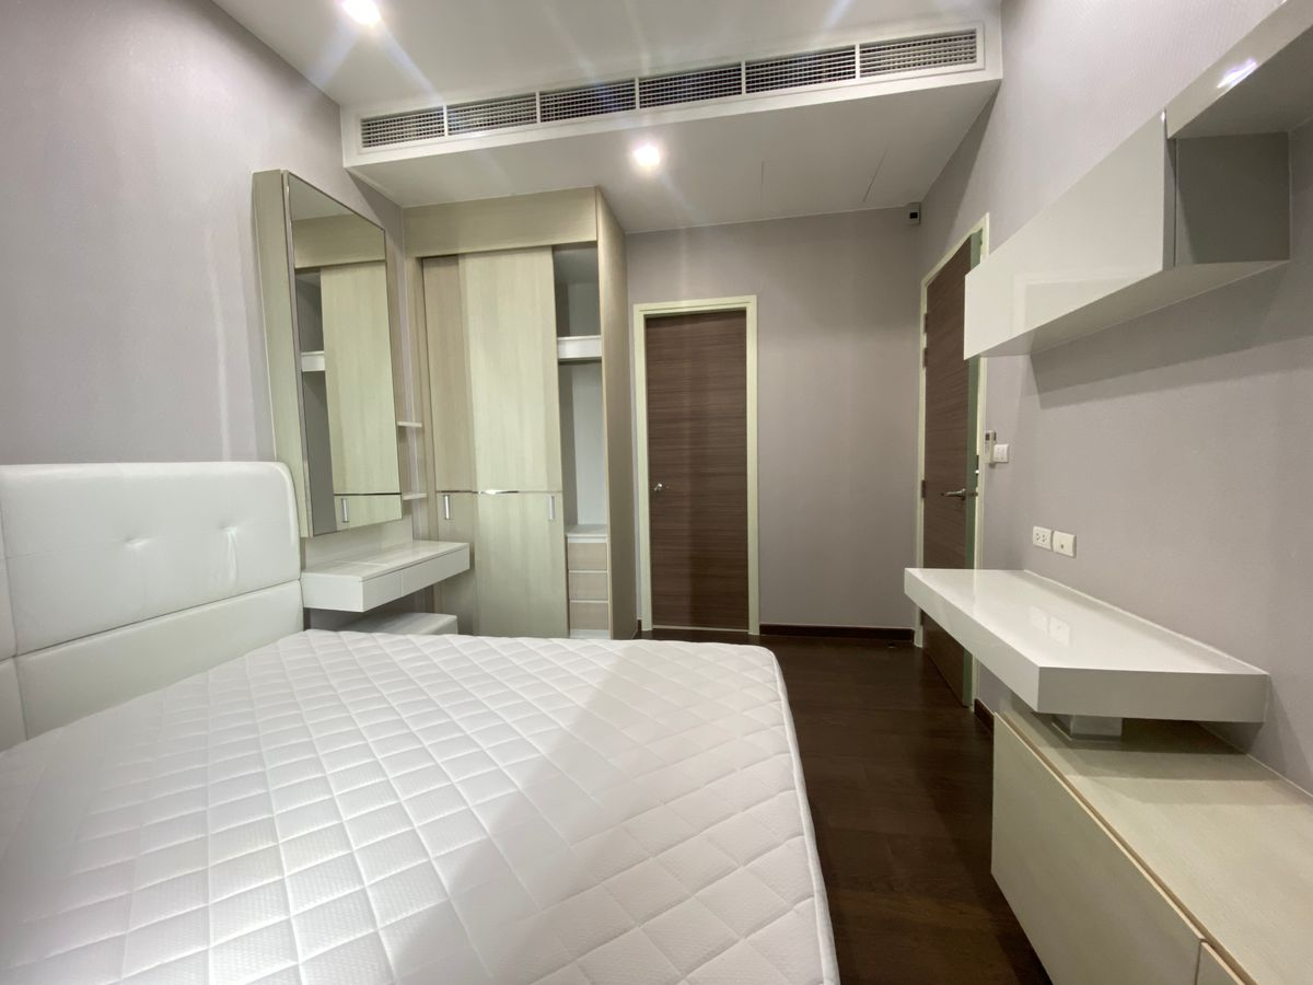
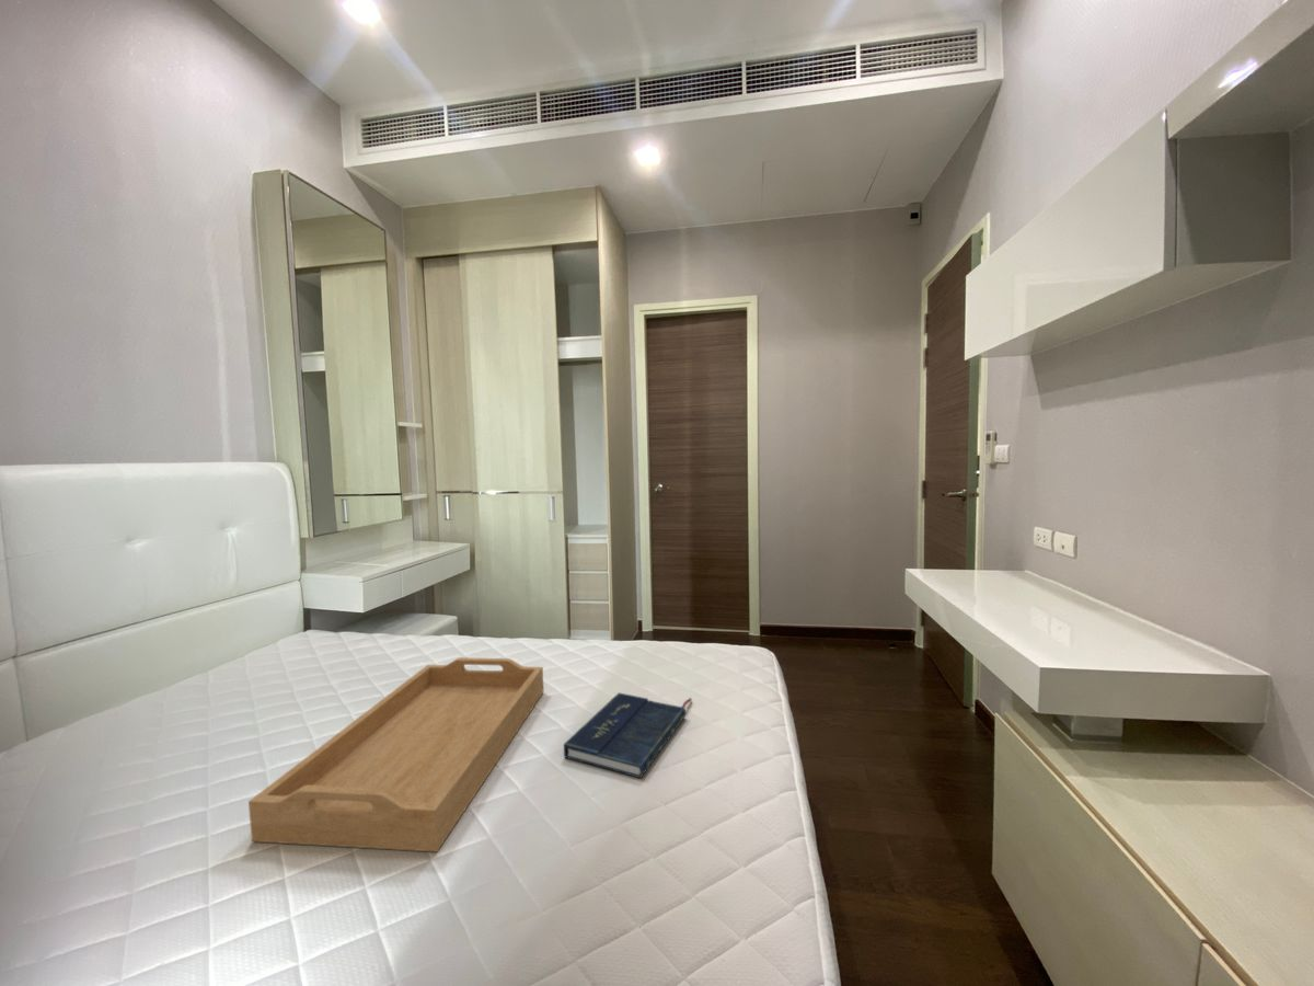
+ serving tray [247,656,544,853]
+ book [563,691,692,779]
